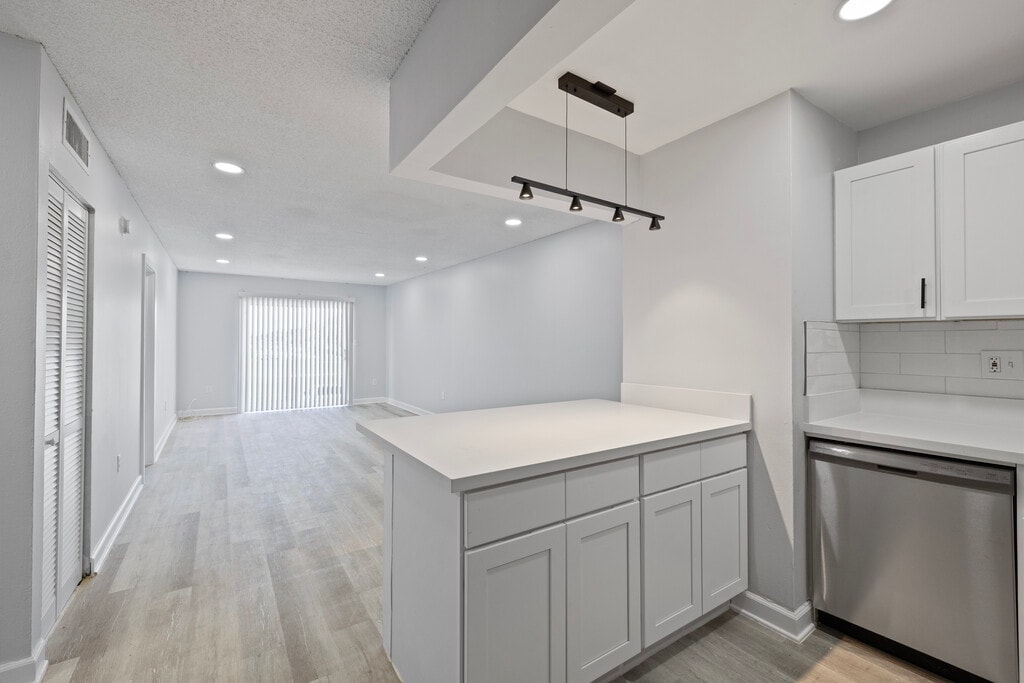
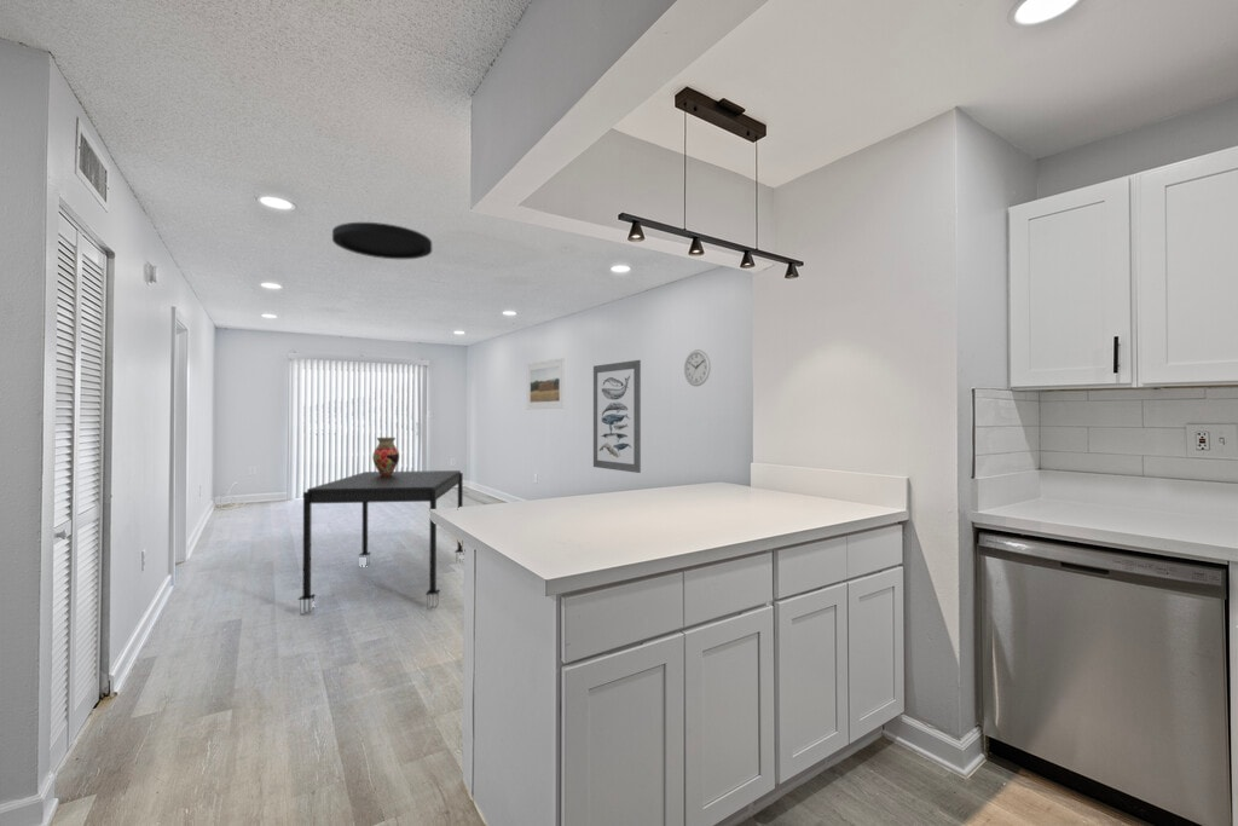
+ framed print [526,357,566,410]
+ wall art [592,359,642,474]
+ ceiling light [331,221,433,260]
+ wall clock [683,348,712,387]
+ dining table [296,469,464,616]
+ vase [371,437,400,475]
